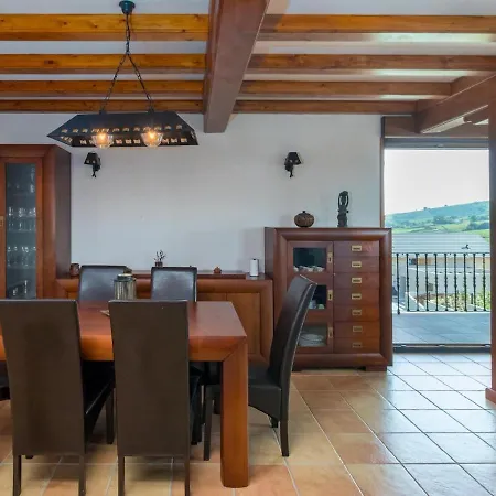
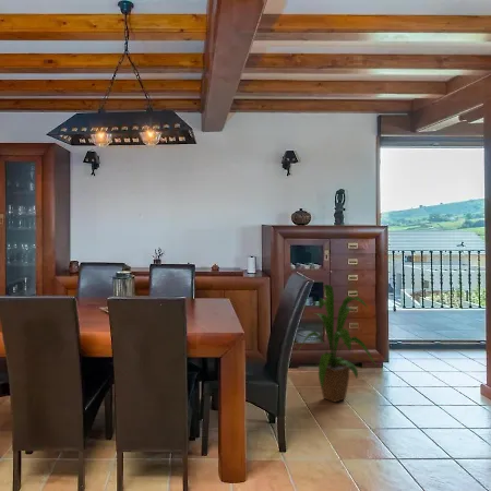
+ house plant [296,284,379,404]
